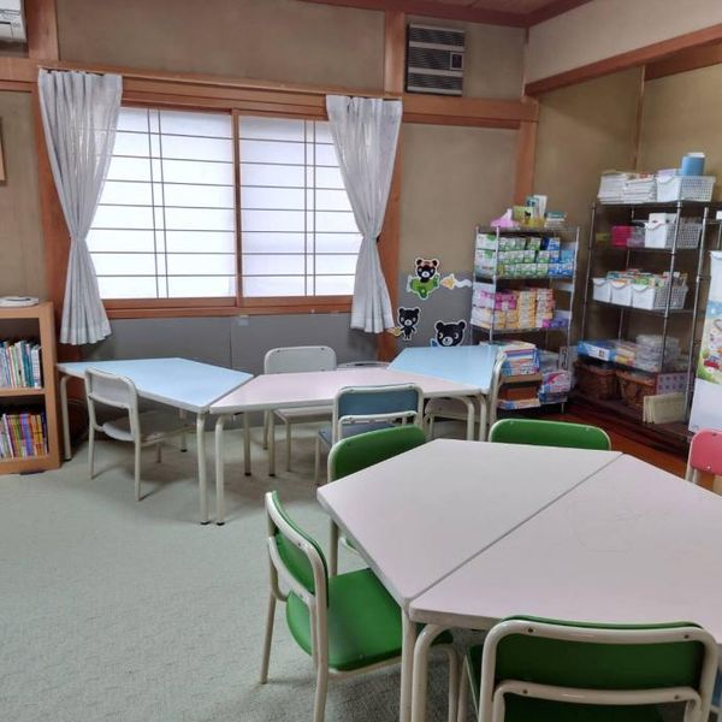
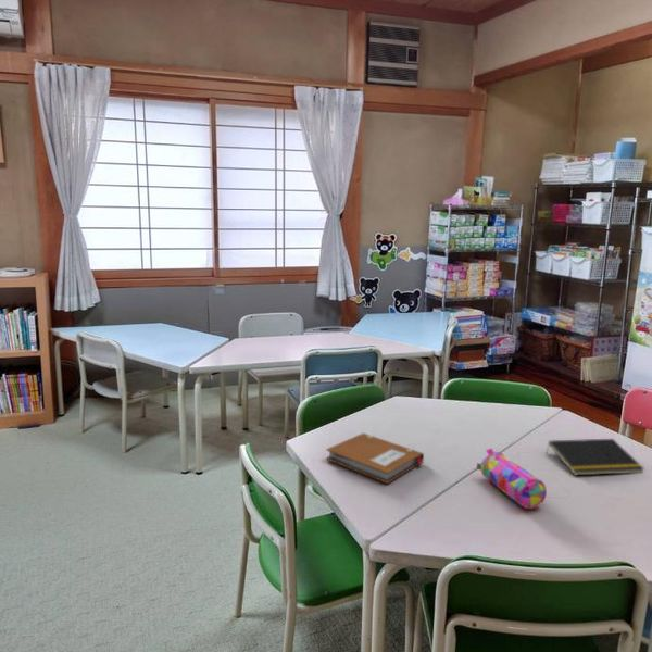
+ notepad [544,438,645,476]
+ pencil case [476,447,548,510]
+ notebook [325,432,425,485]
